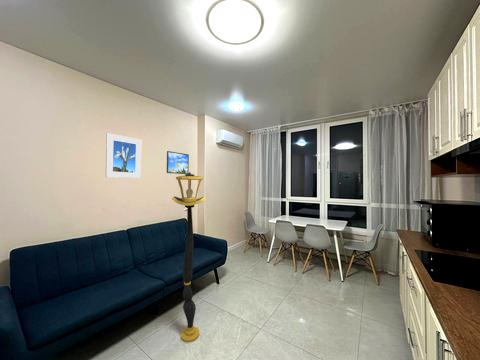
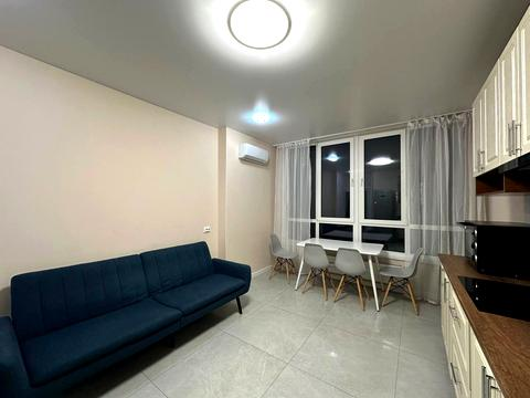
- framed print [166,150,190,175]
- floor lamp [171,171,207,343]
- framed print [105,132,142,179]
